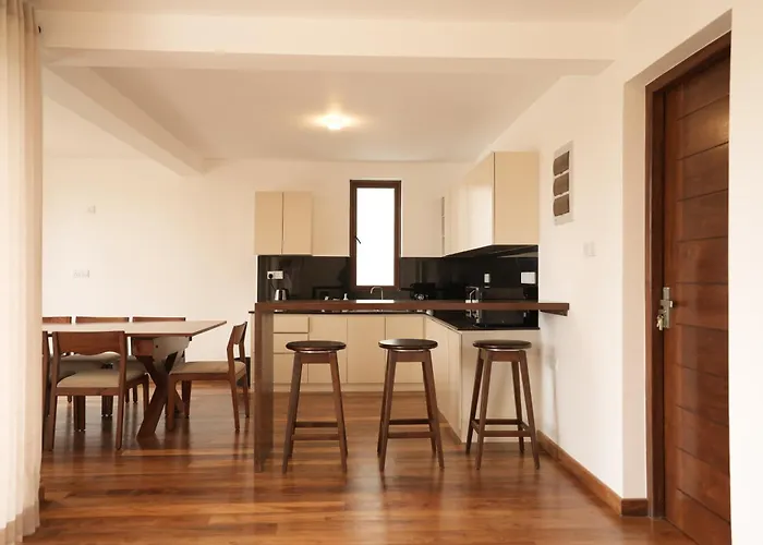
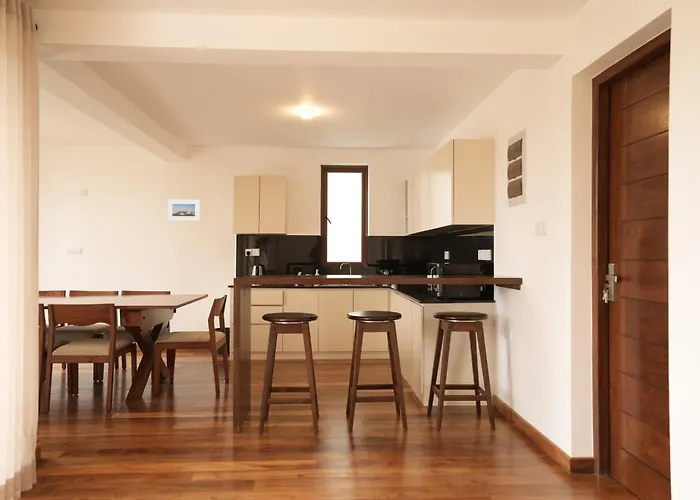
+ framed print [167,199,201,222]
